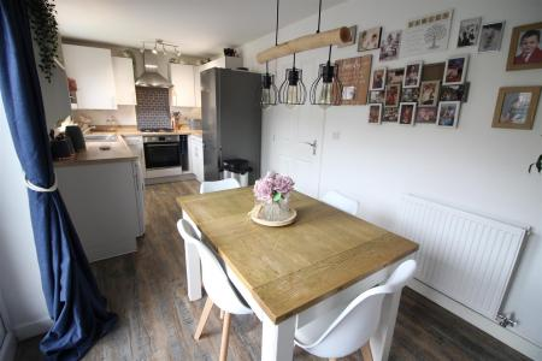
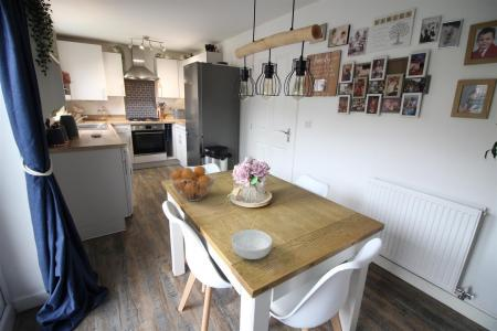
+ cereal bowl [231,228,273,260]
+ fruit basket [169,164,216,202]
